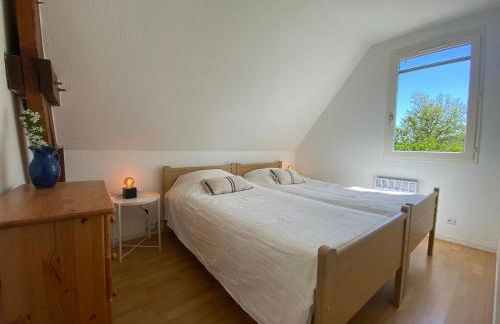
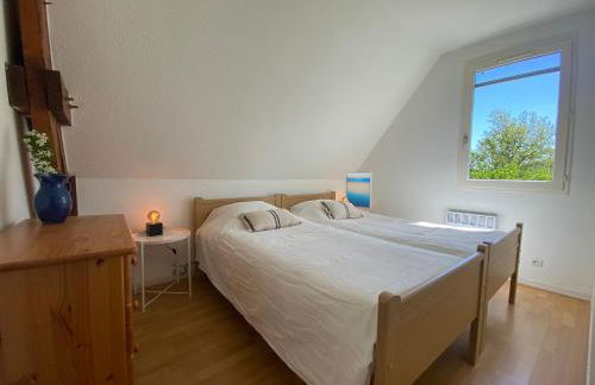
+ wall art [345,171,372,209]
